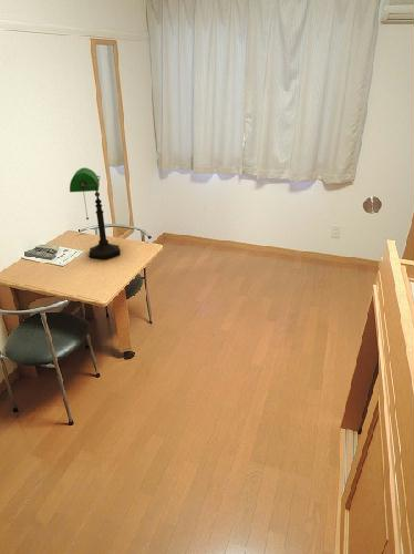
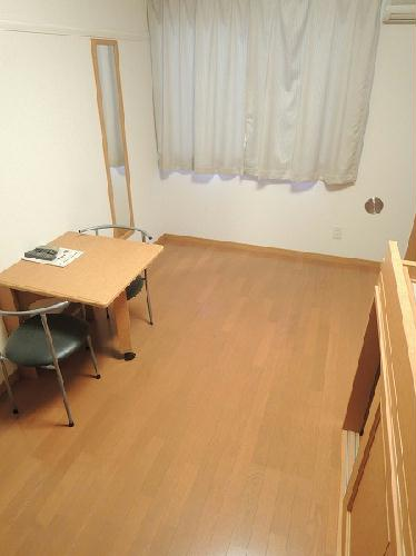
- desk lamp [69,166,122,259]
